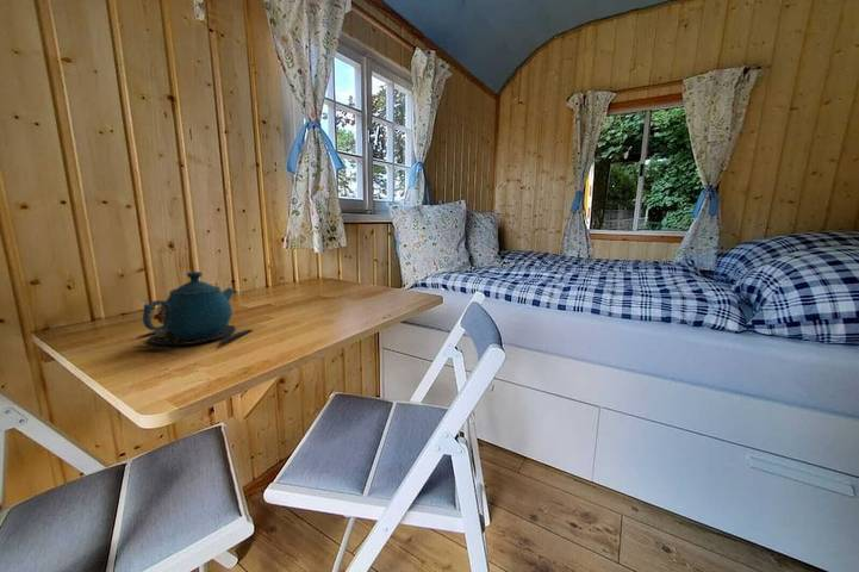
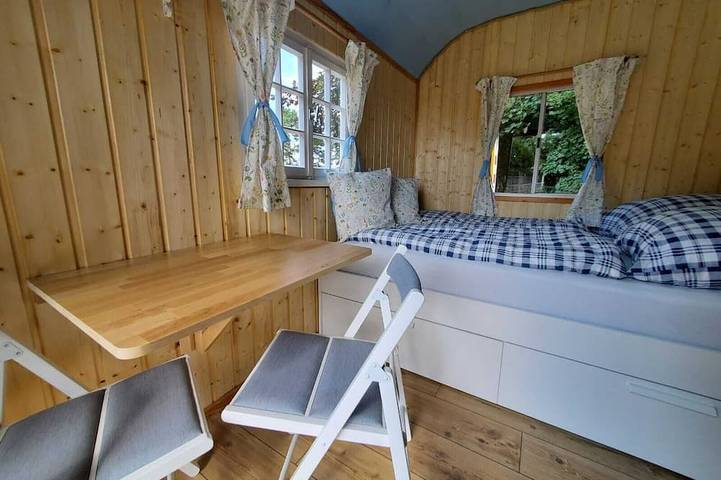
- teapot [129,271,254,352]
